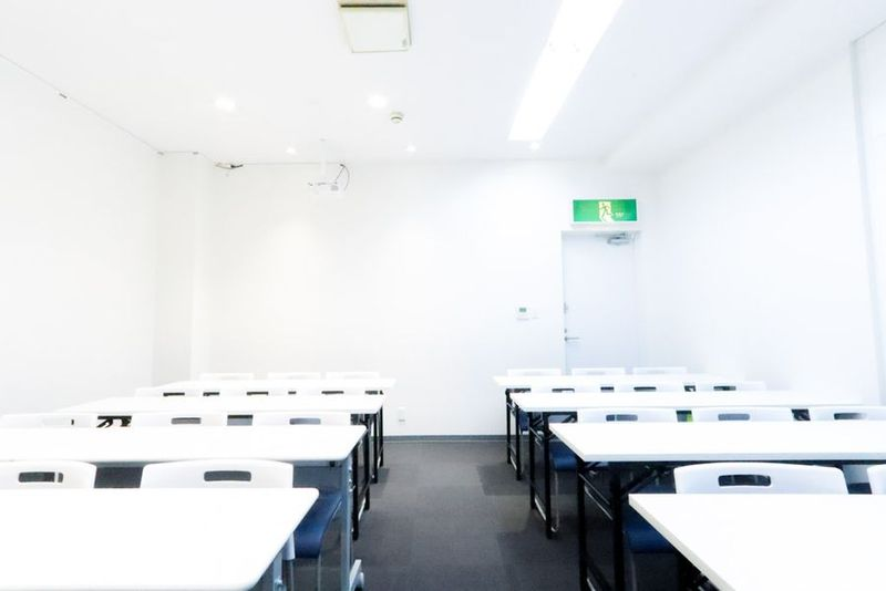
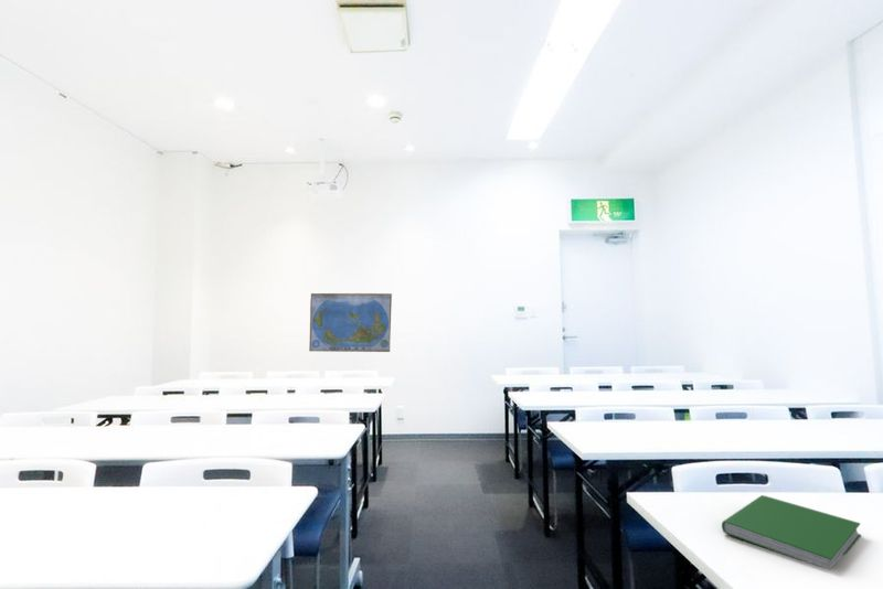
+ hardcover book [721,494,862,570]
+ world map [308,292,393,353]
